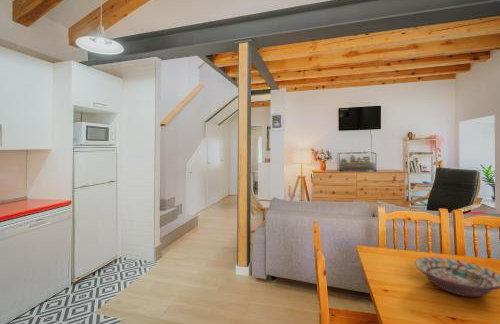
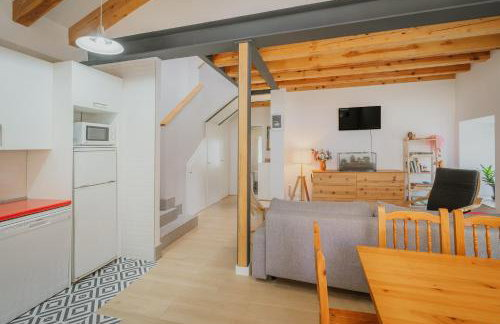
- decorative bowl [414,256,500,298]
